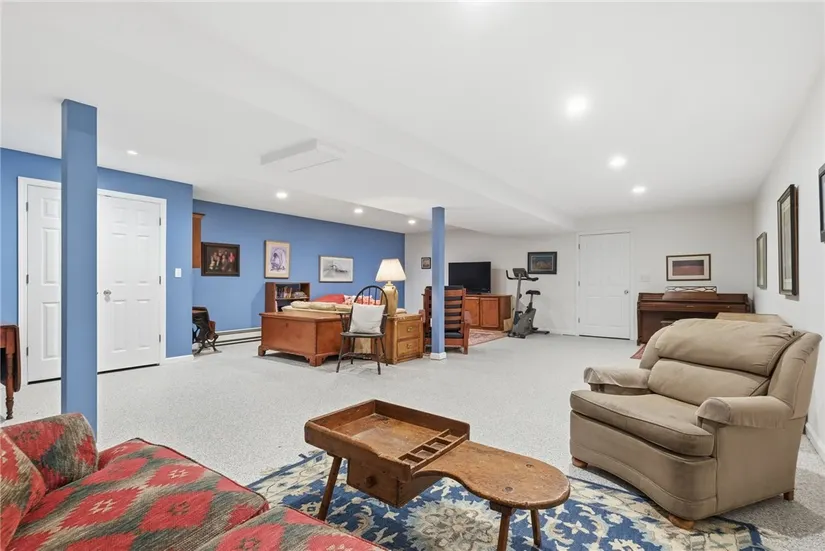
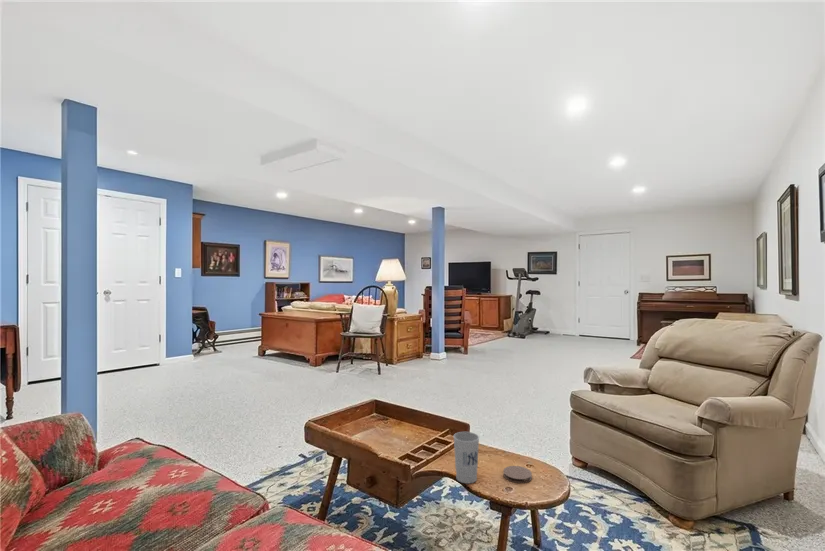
+ coaster [502,465,533,484]
+ cup [453,431,480,484]
